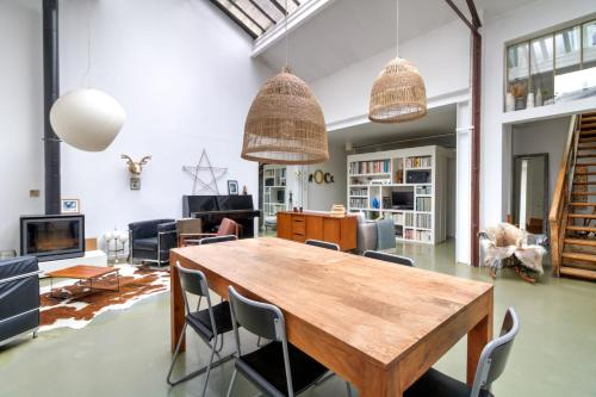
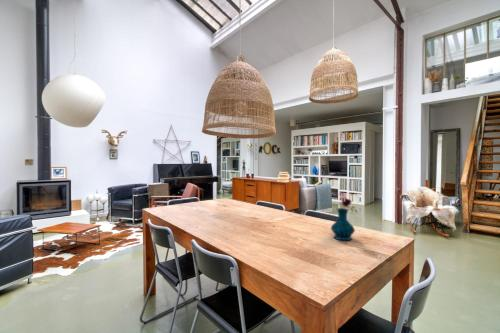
+ vase [330,196,359,242]
